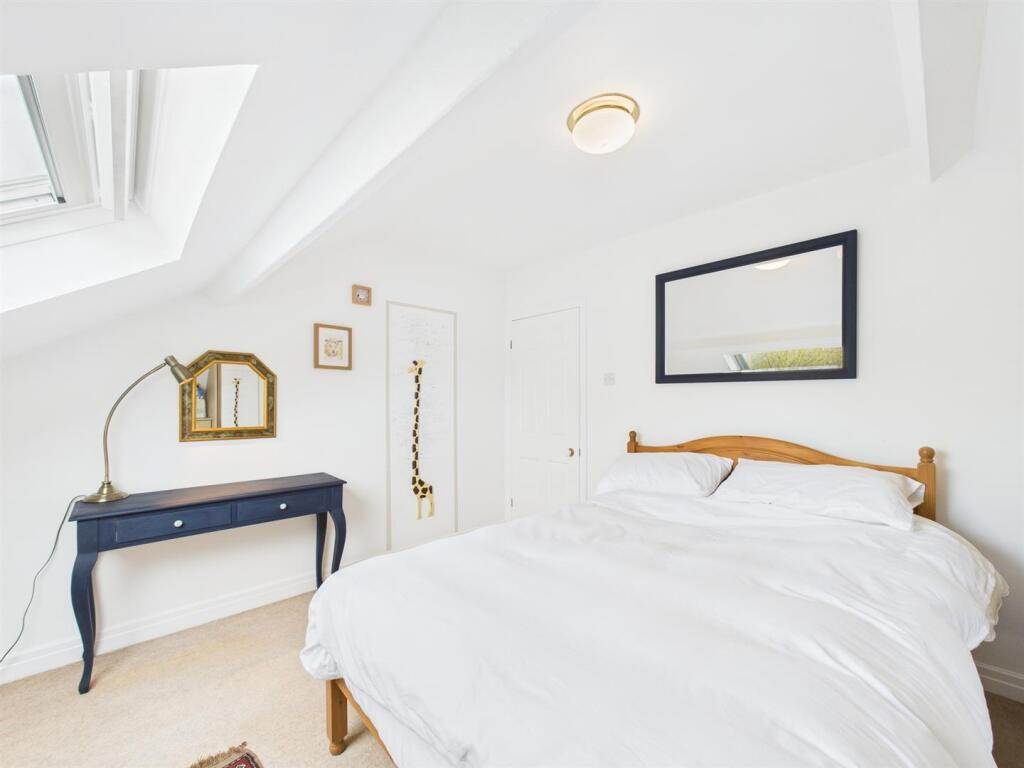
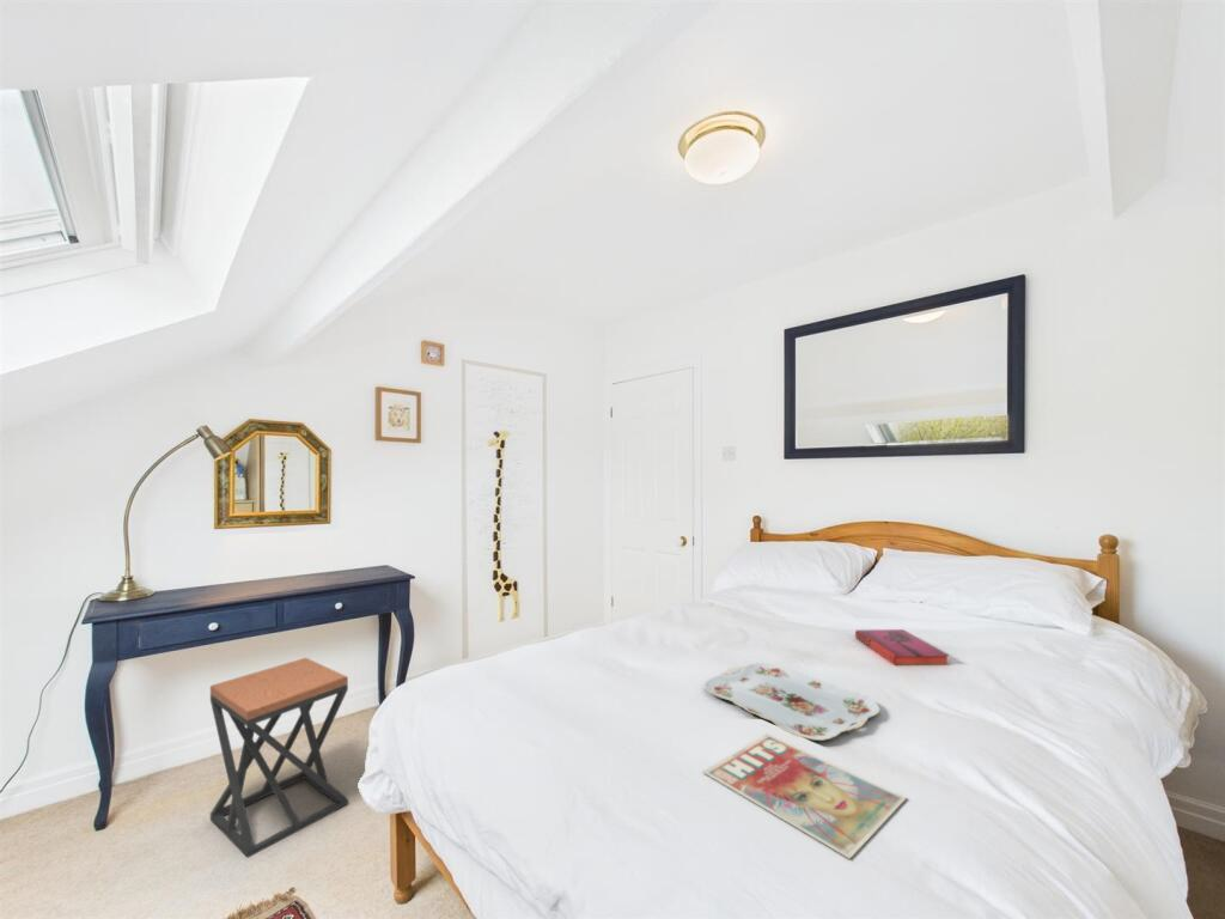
+ stool [209,657,349,859]
+ serving tray [703,662,882,742]
+ magazine [702,732,908,860]
+ hardback book [854,628,951,667]
